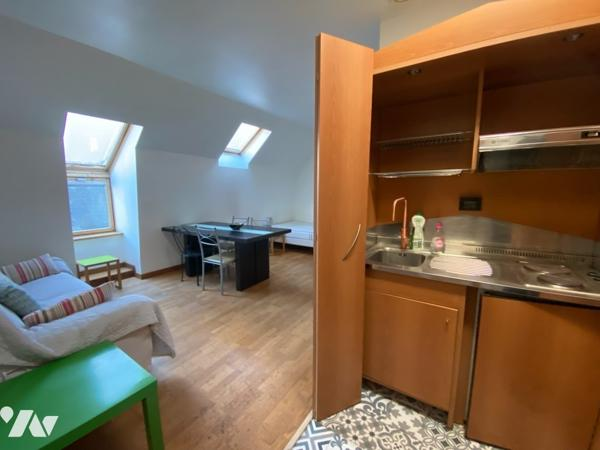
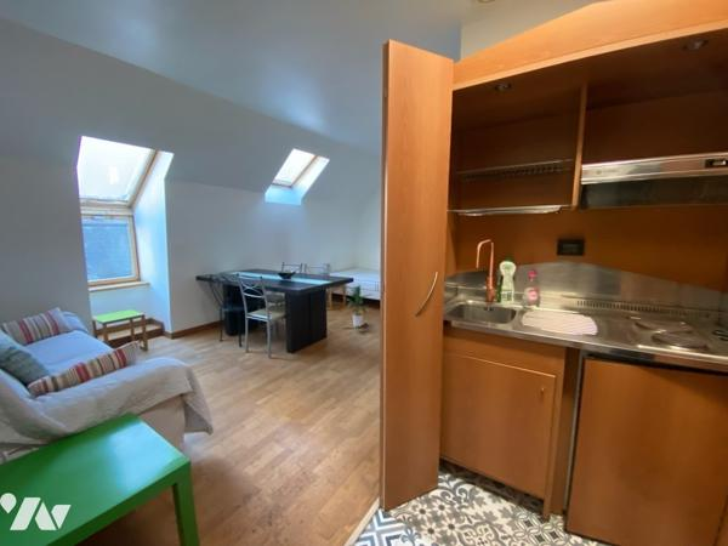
+ indoor plant [339,284,374,328]
